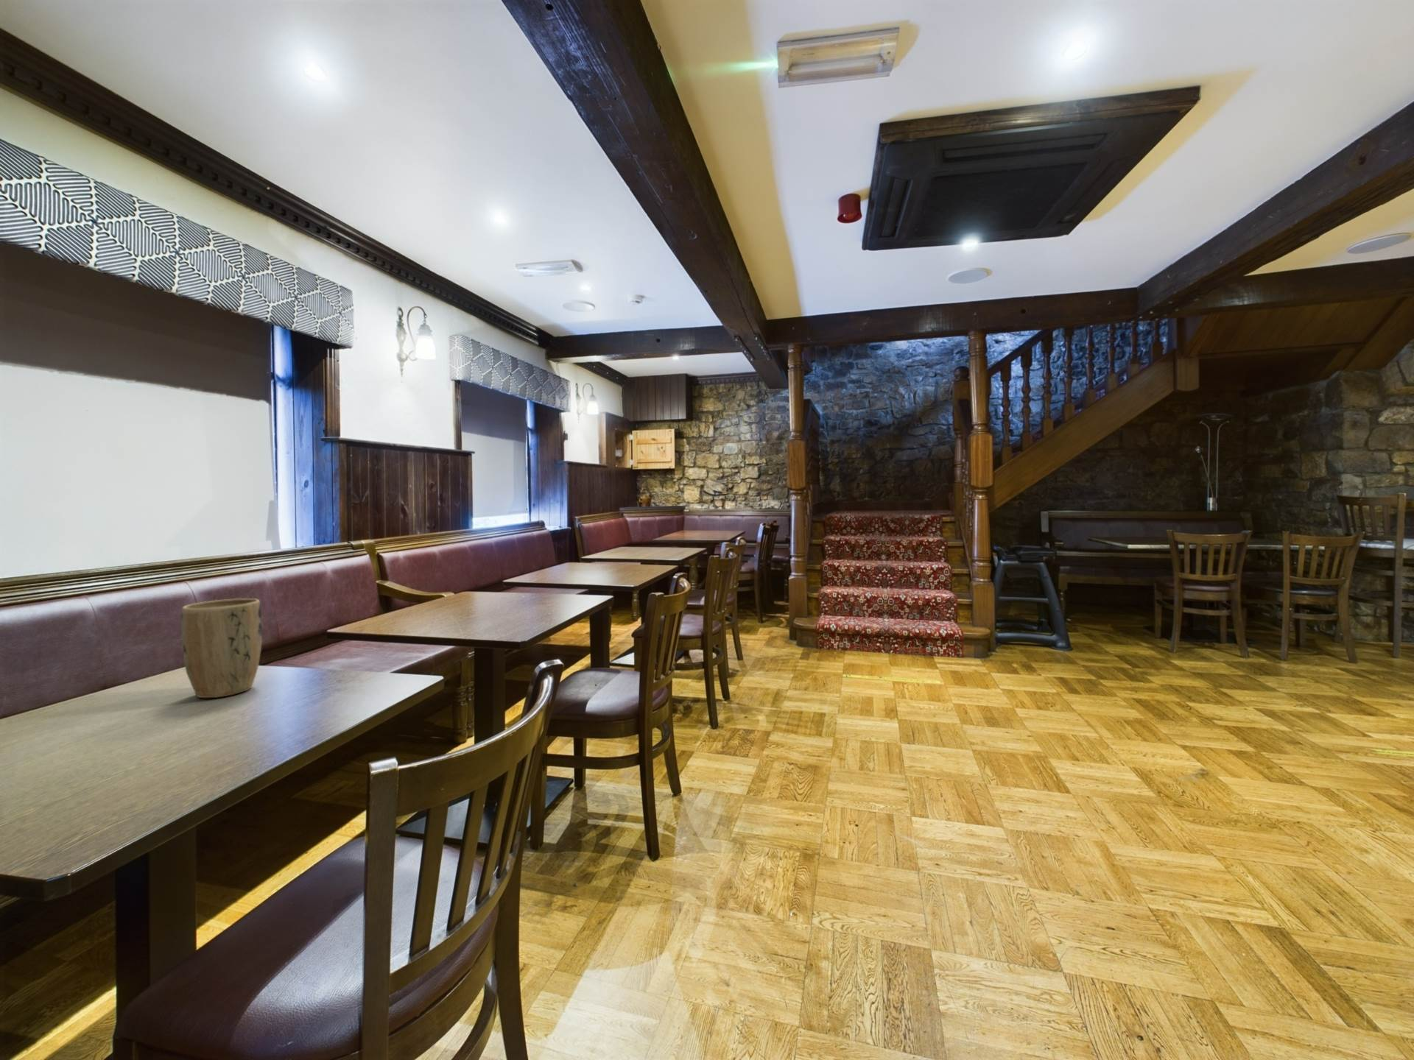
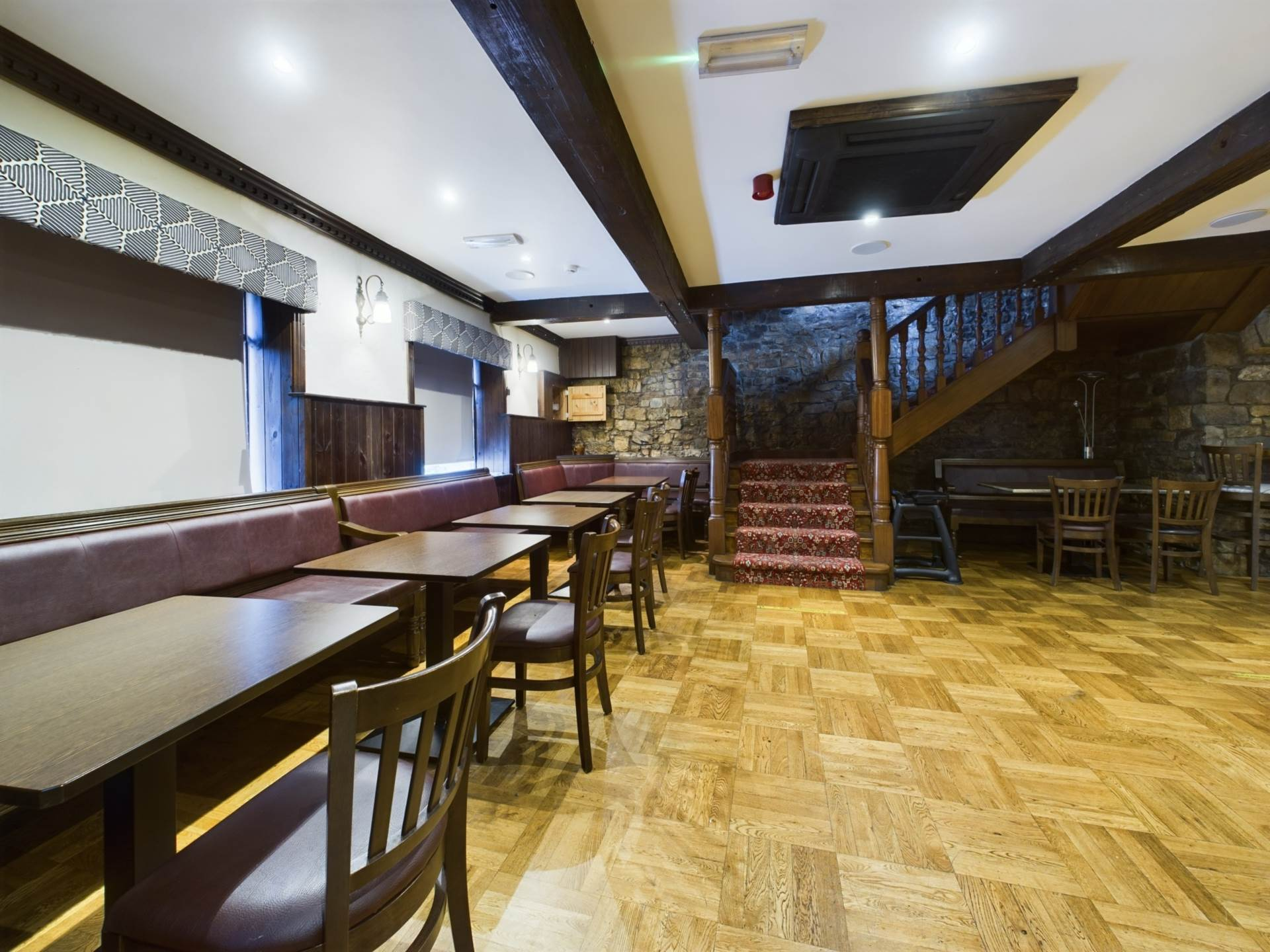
- plant pot [180,598,263,698]
